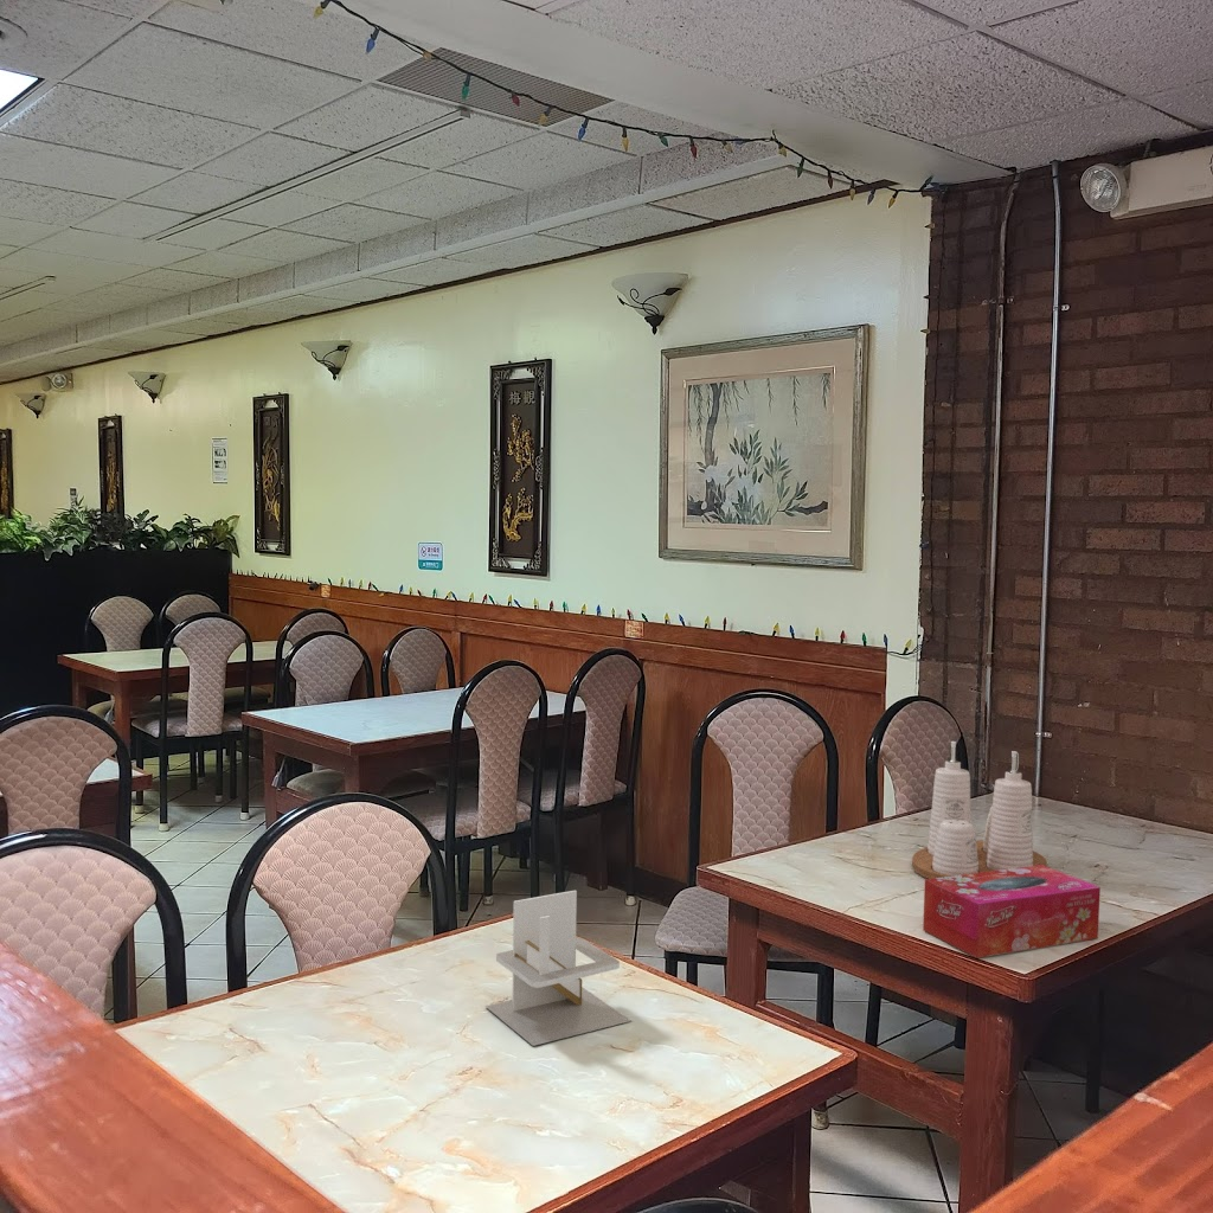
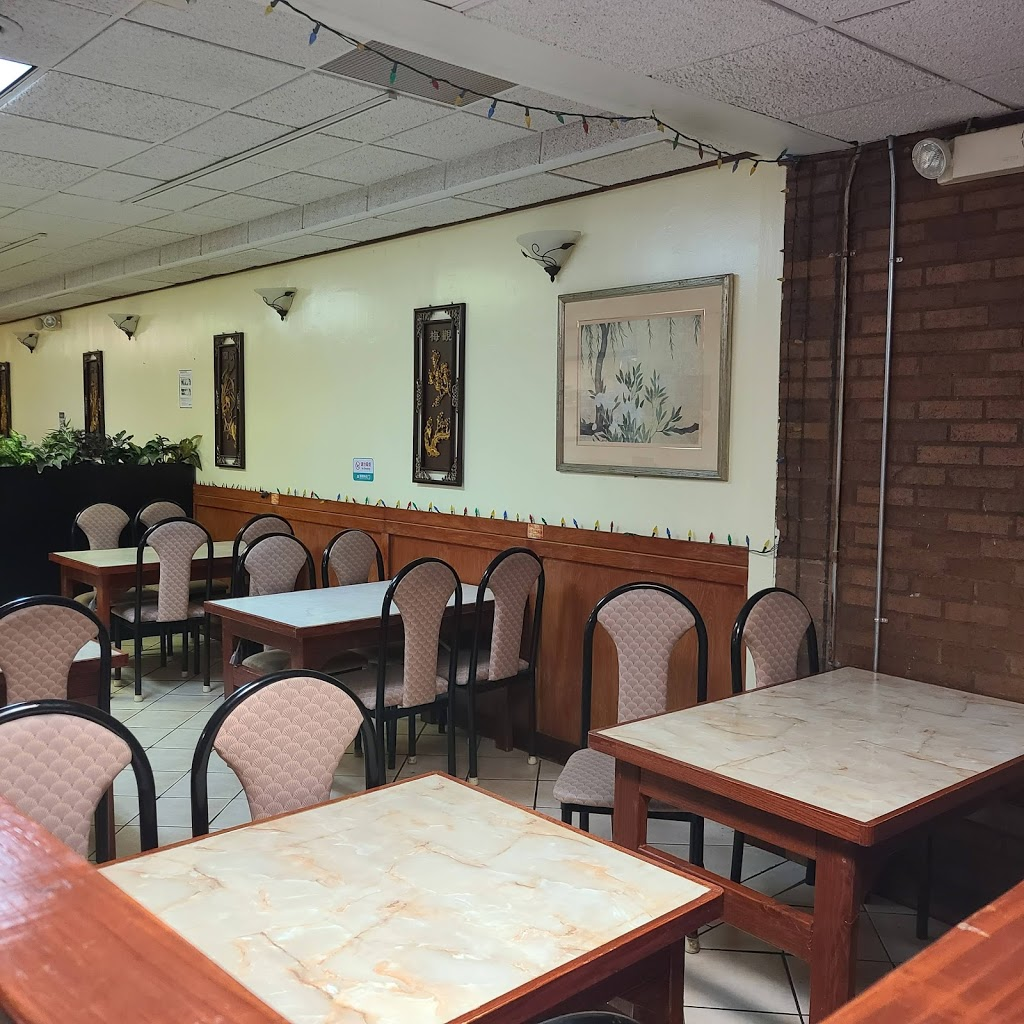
- condiment set [911,740,1048,879]
- tissue box [922,865,1102,960]
- napkin holder [484,890,633,1047]
